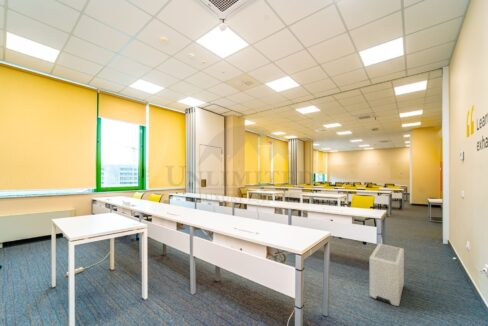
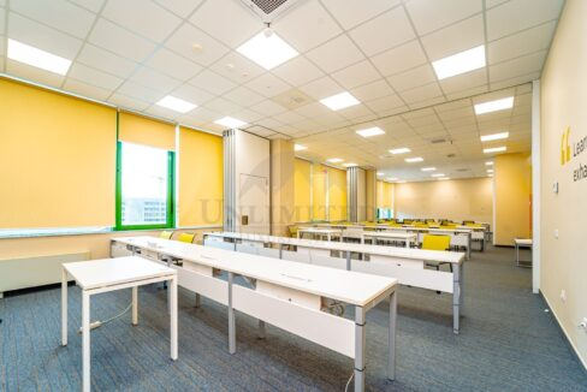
- air purifier [369,242,405,307]
